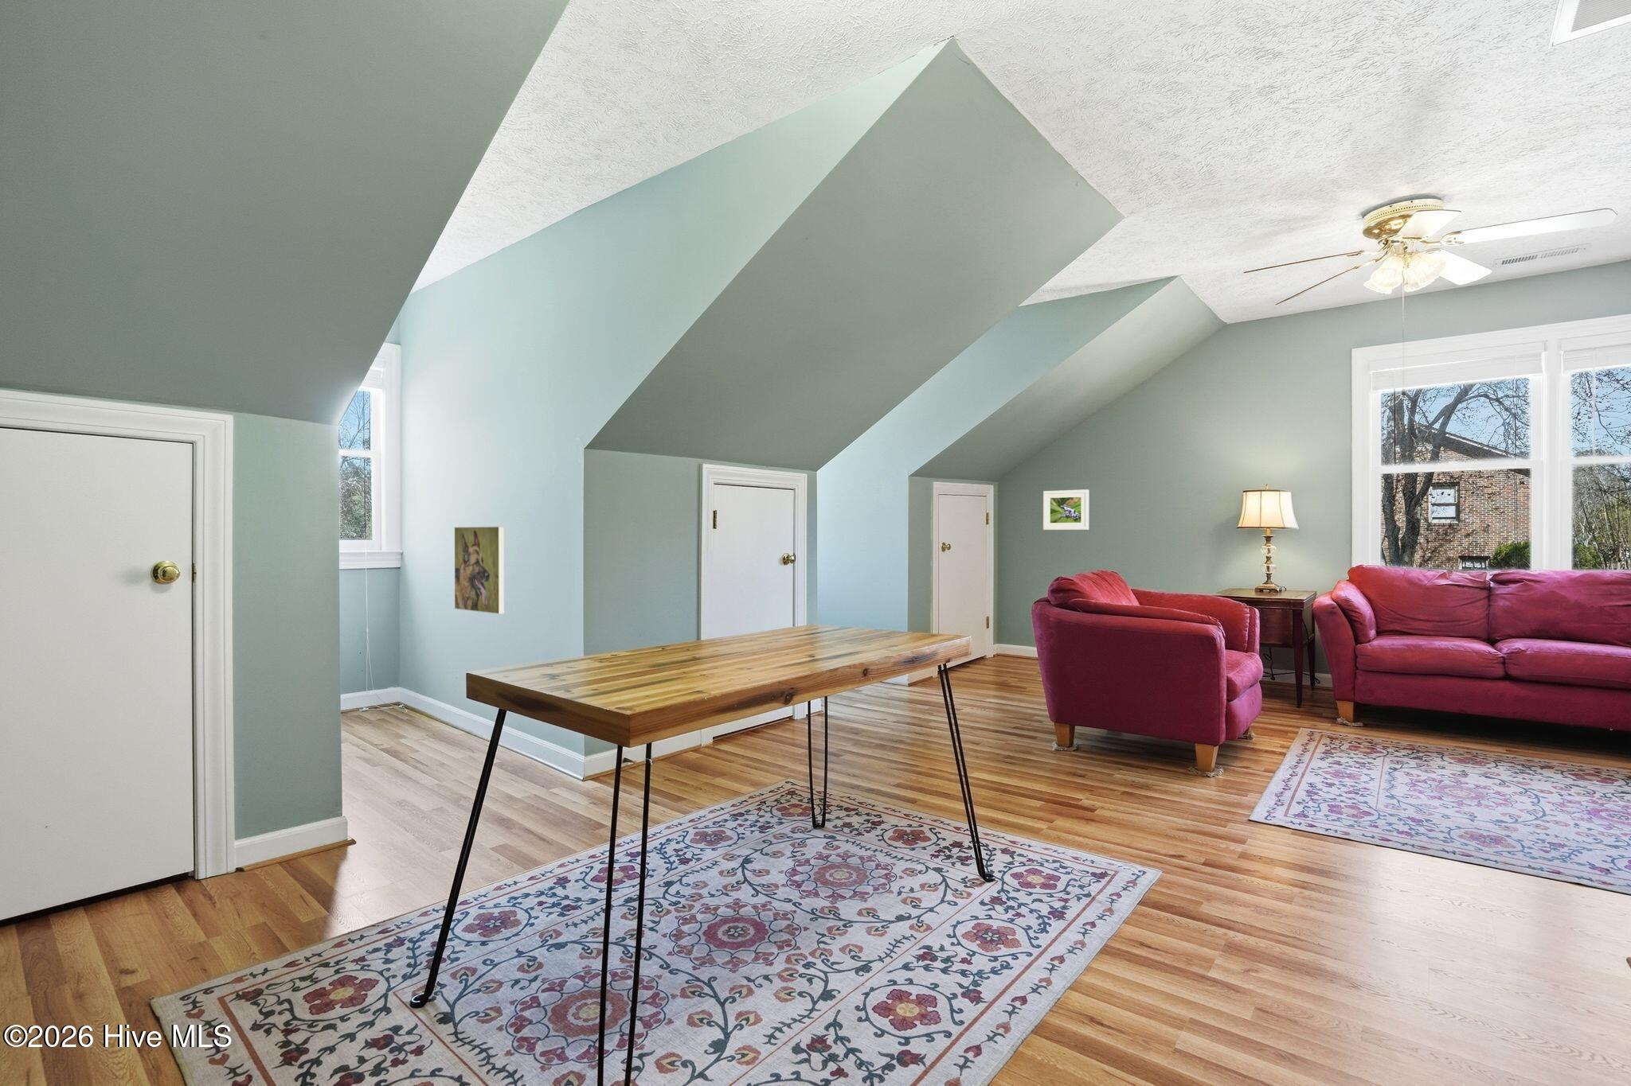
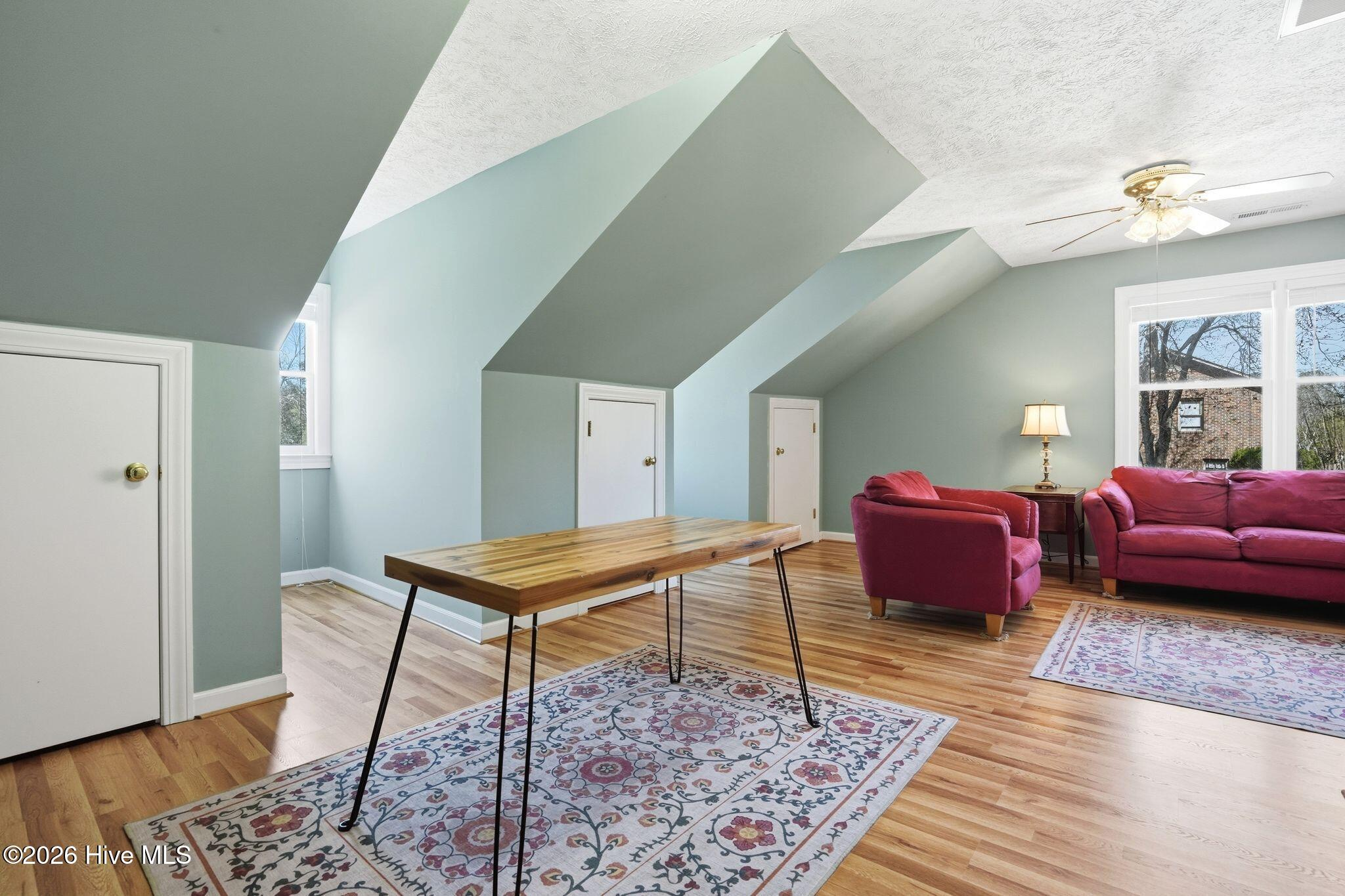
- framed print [1043,488,1089,531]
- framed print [454,526,504,615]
